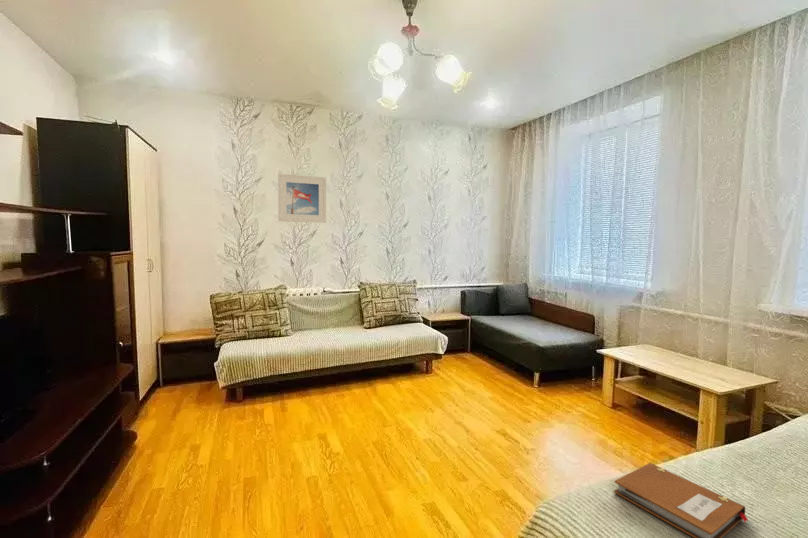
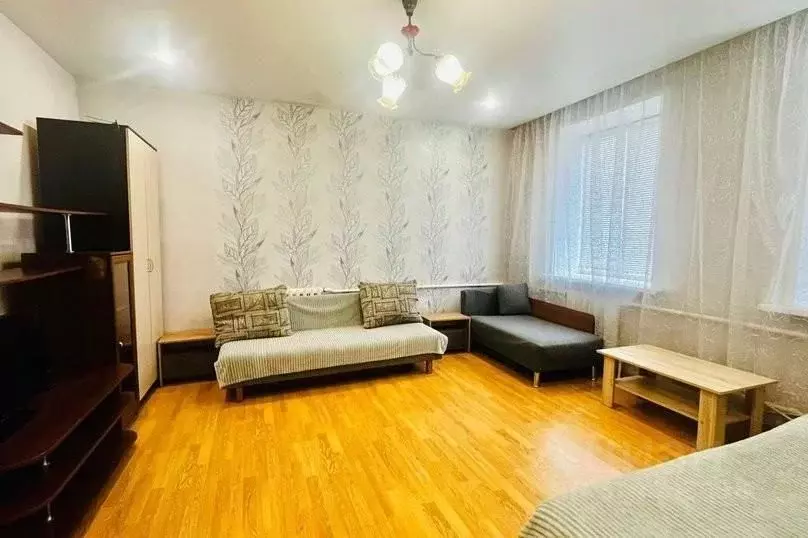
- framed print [277,173,327,224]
- notebook [613,462,749,538]
